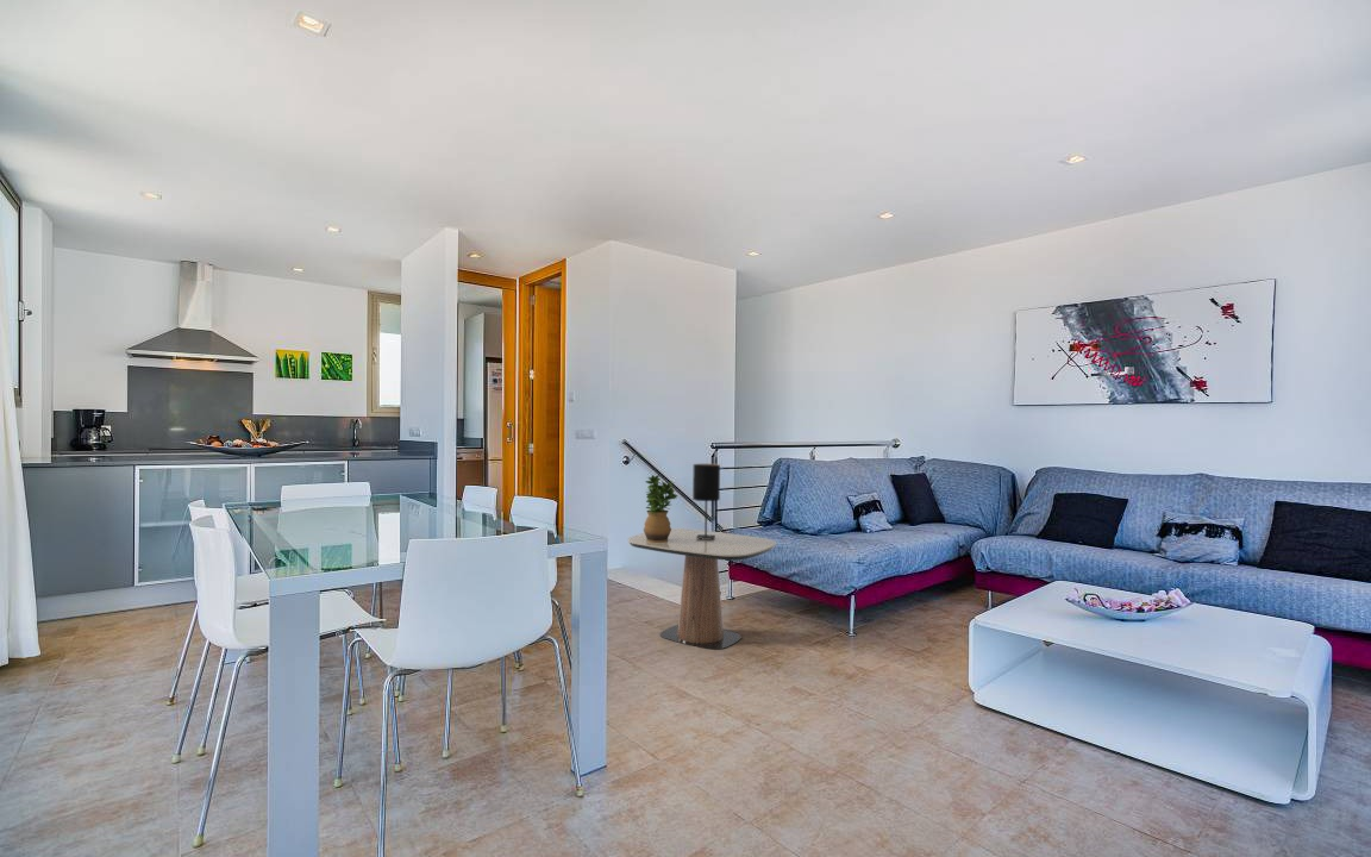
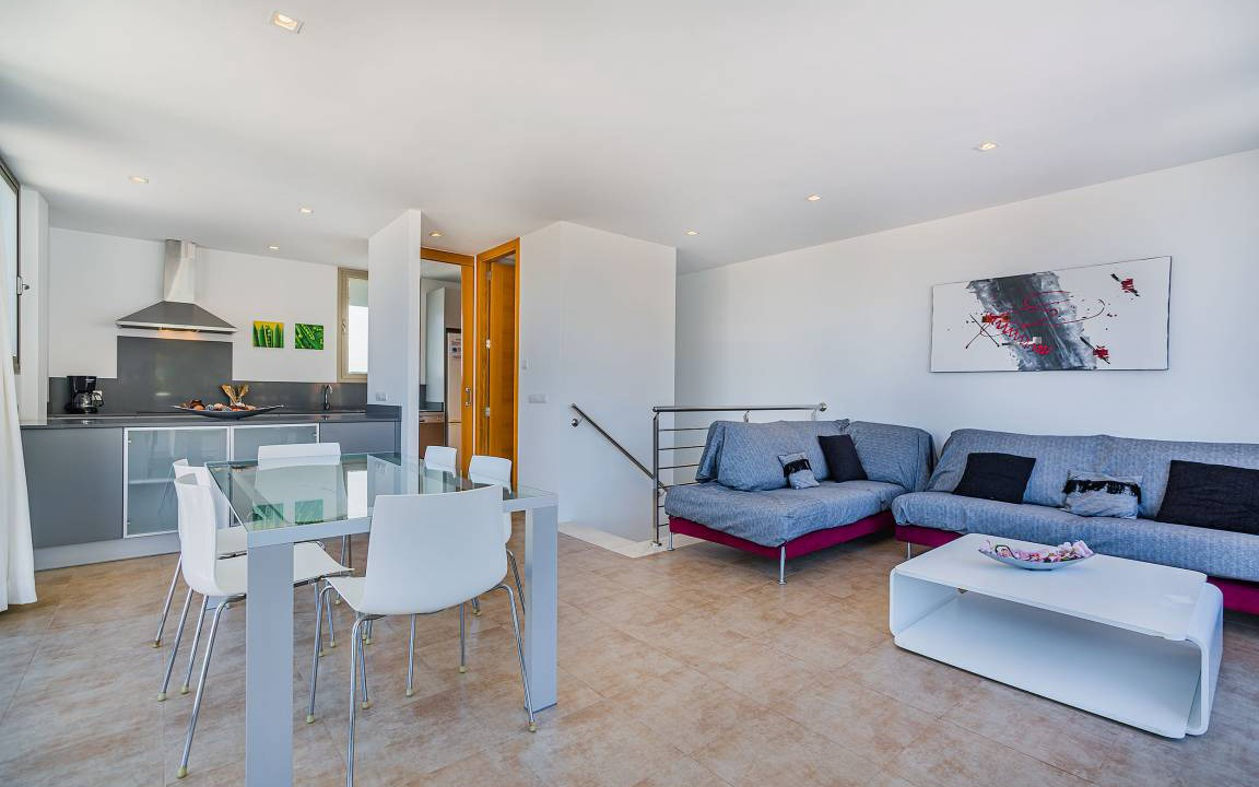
- side table [627,527,777,650]
- table lamp [691,463,721,540]
- potted plant [643,474,678,543]
